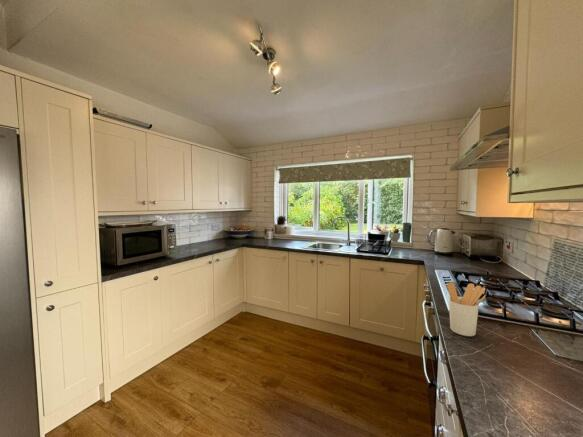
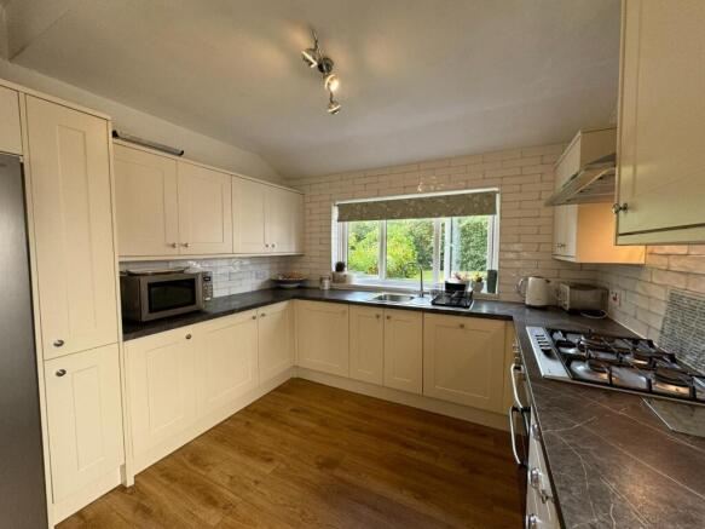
- utensil holder [446,281,487,337]
